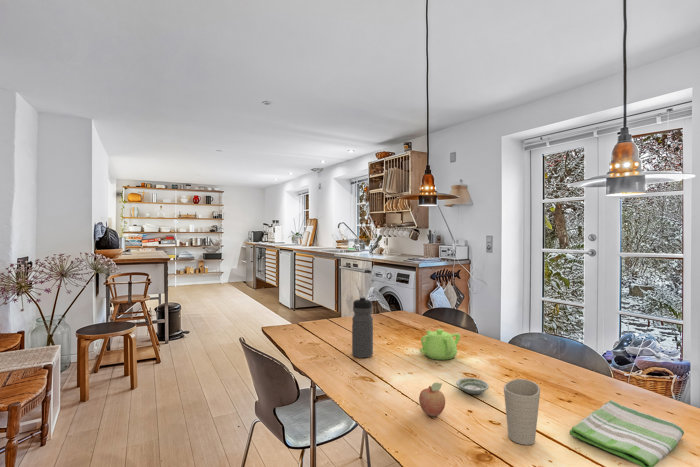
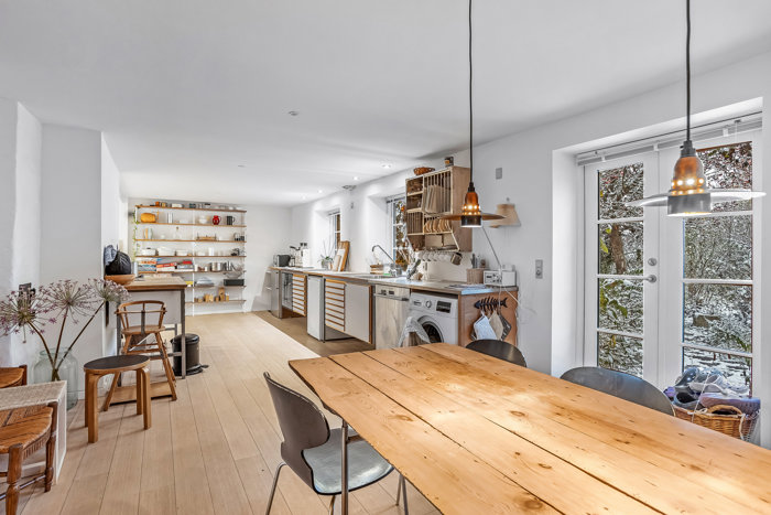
- fruit [418,382,446,417]
- cup [503,378,541,446]
- saucer [456,377,490,395]
- teapot [419,328,461,361]
- water bottle [351,295,374,359]
- dish towel [568,399,685,467]
